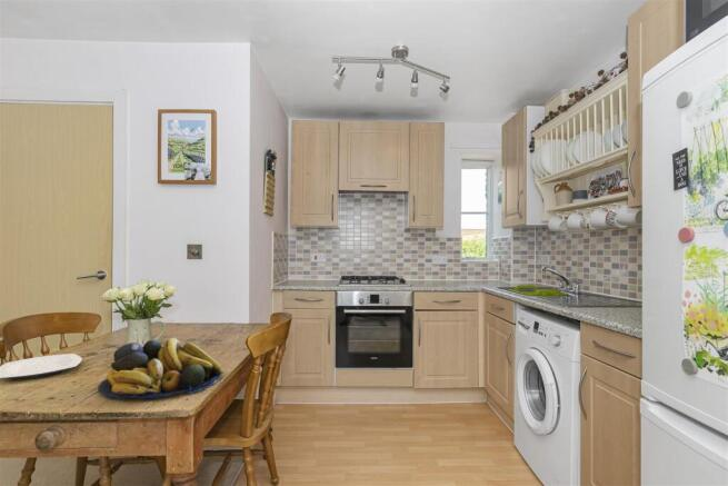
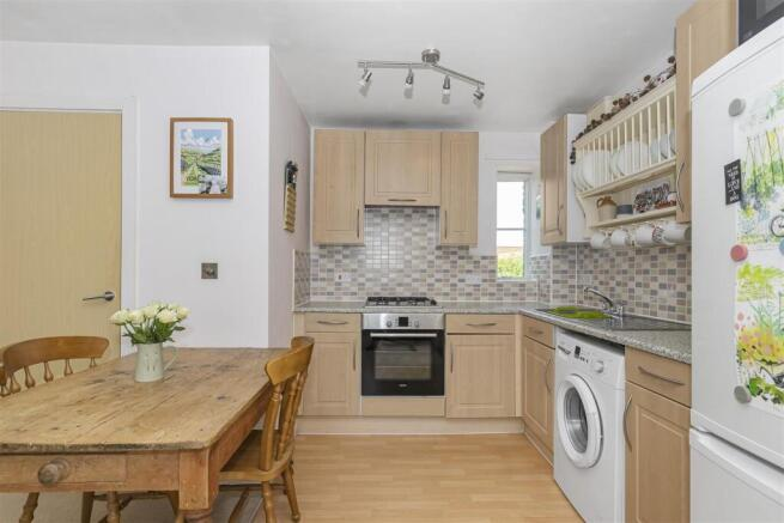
- fruit bowl [97,337,225,400]
- plate [0,353,83,380]
